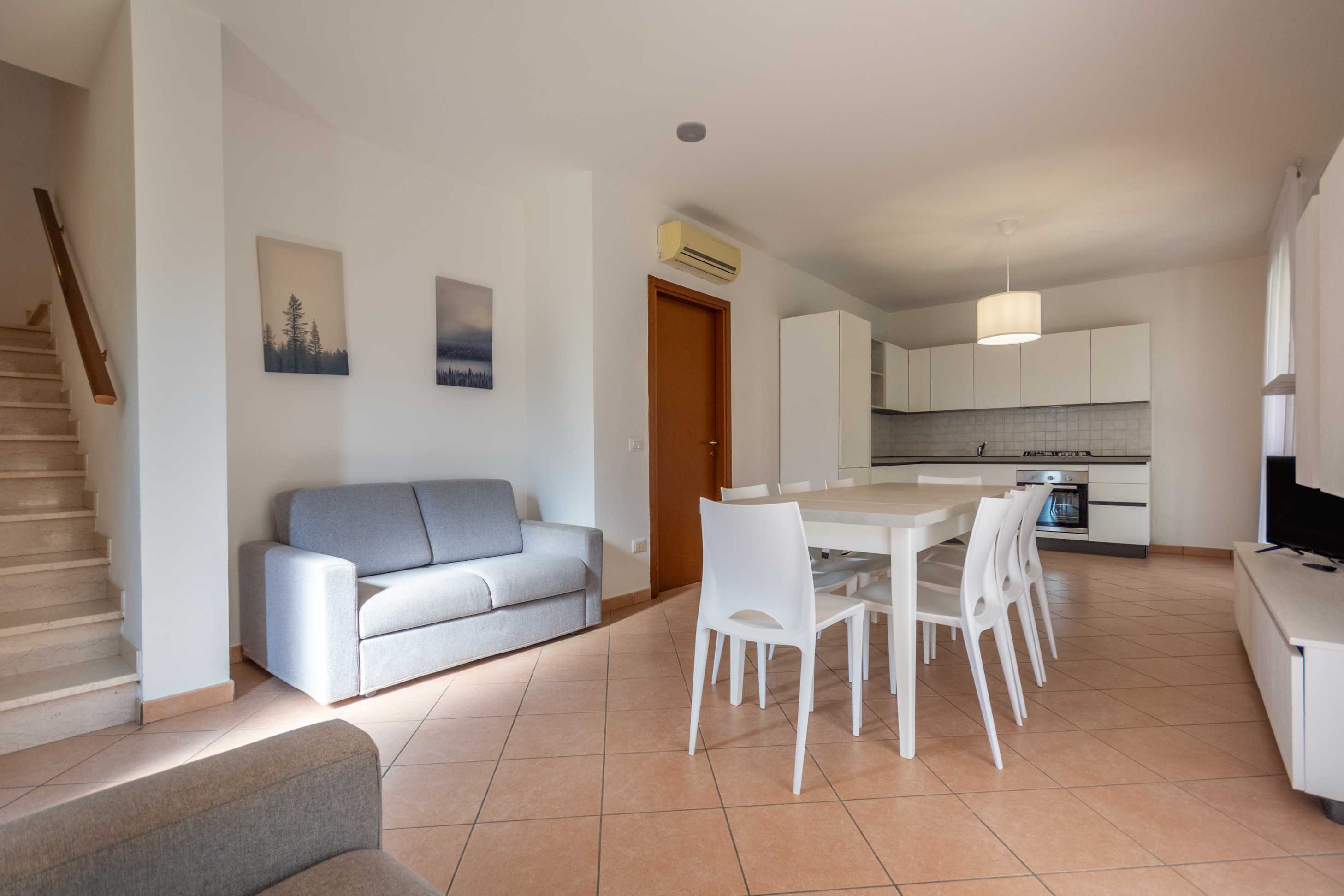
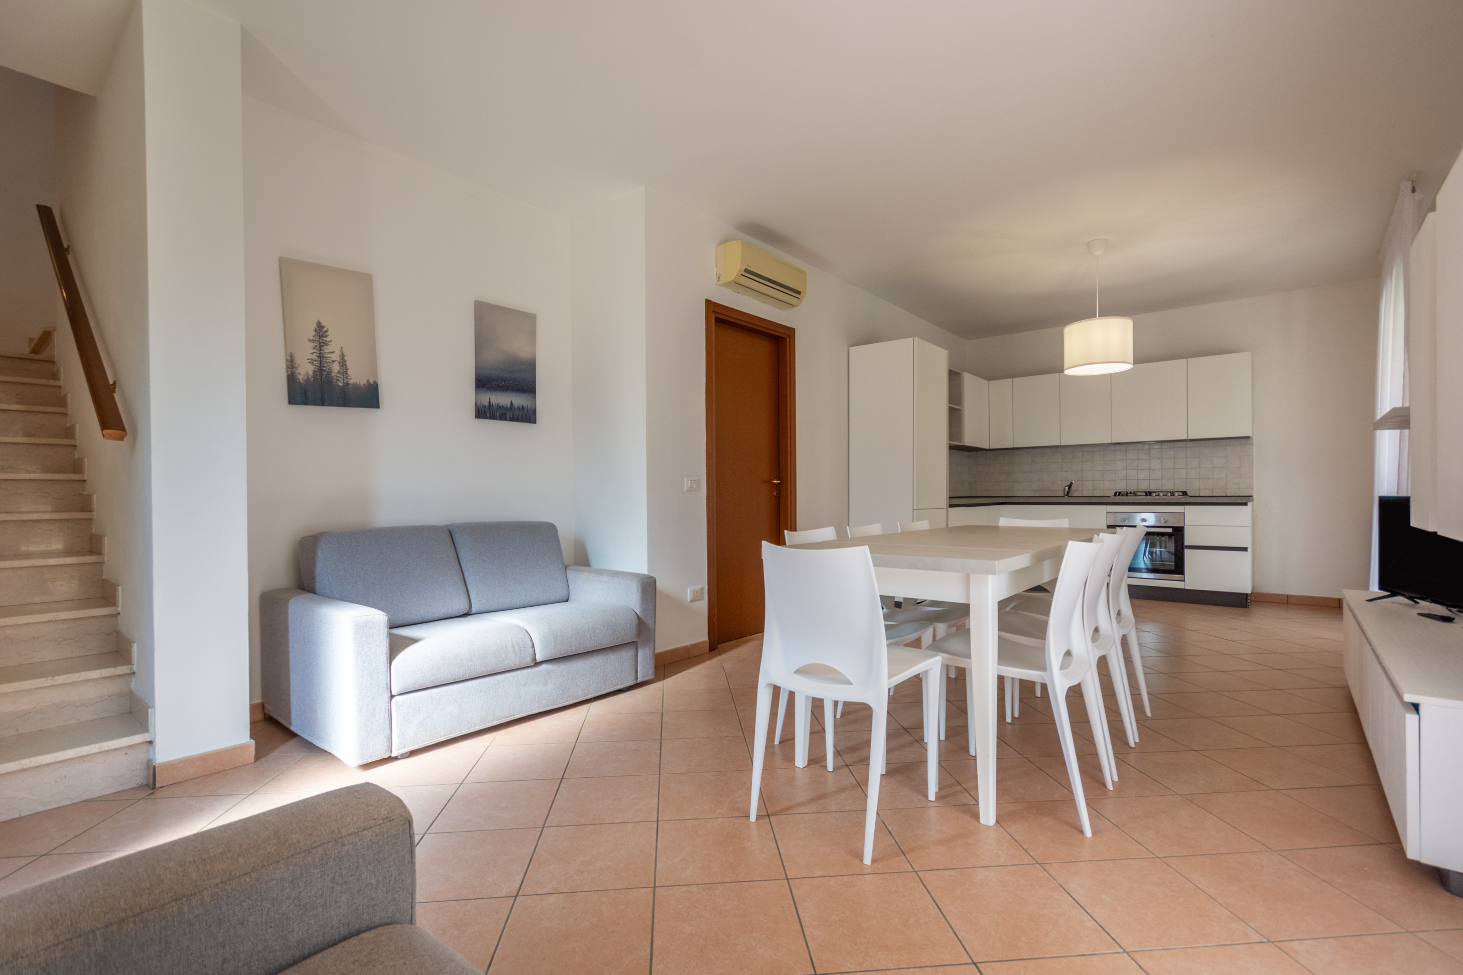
- smoke detector [676,120,707,143]
